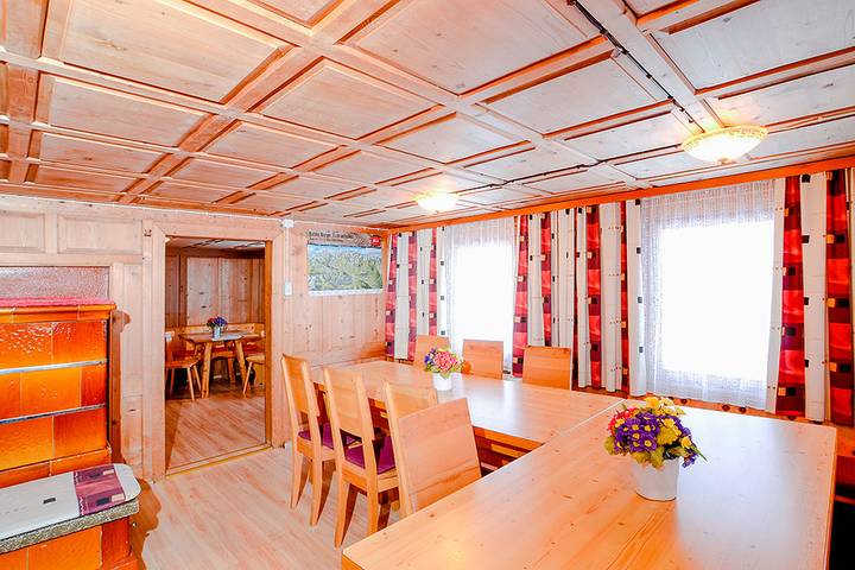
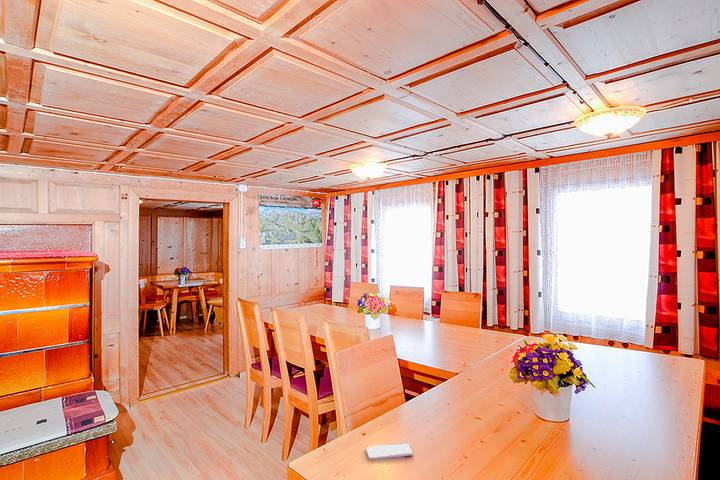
+ smartphone [365,442,415,460]
